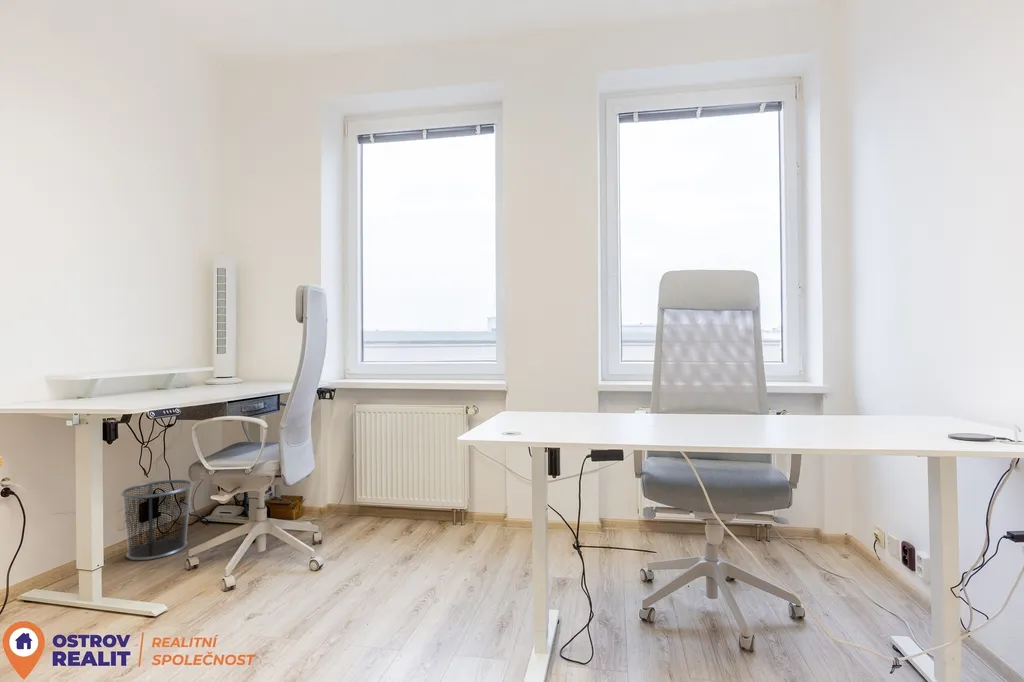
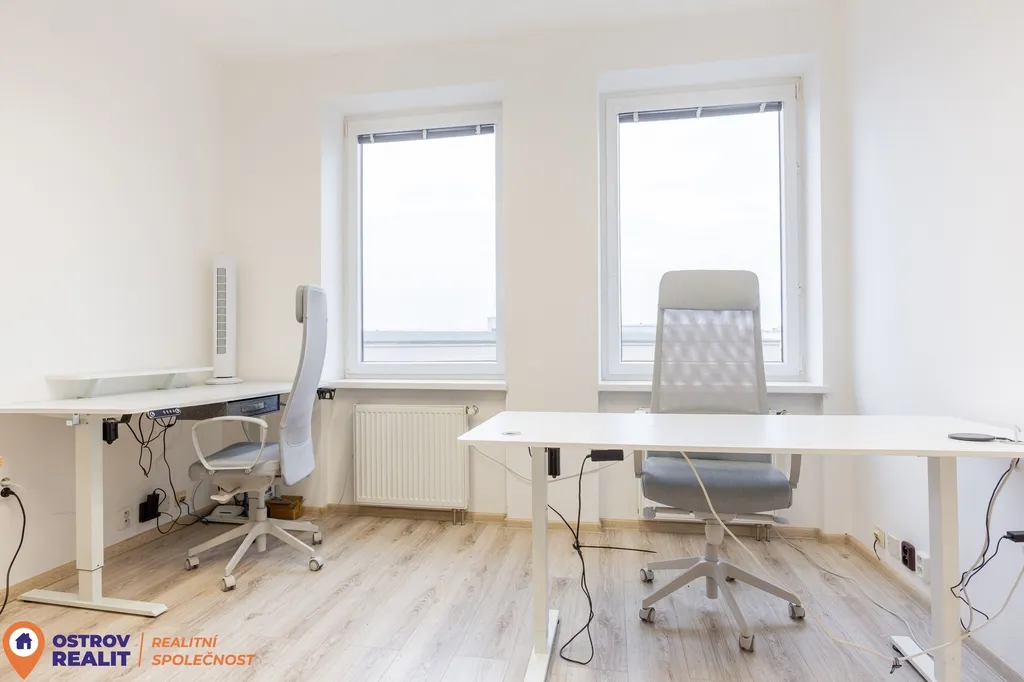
- waste bin [120,479,194,561]
